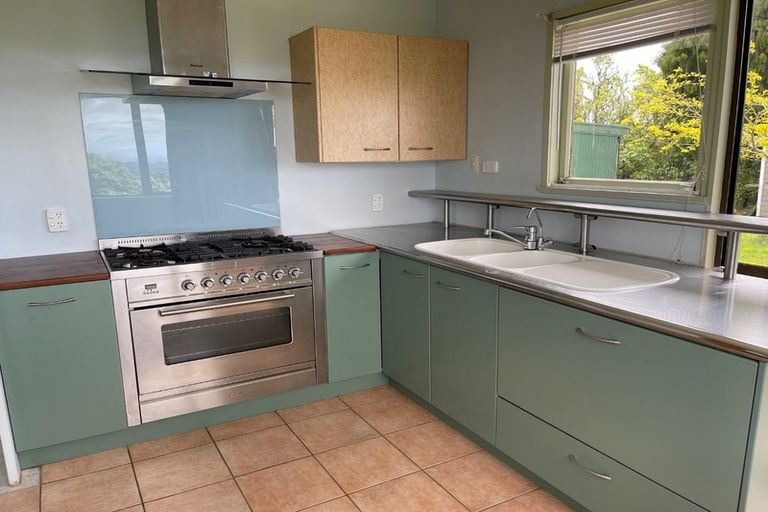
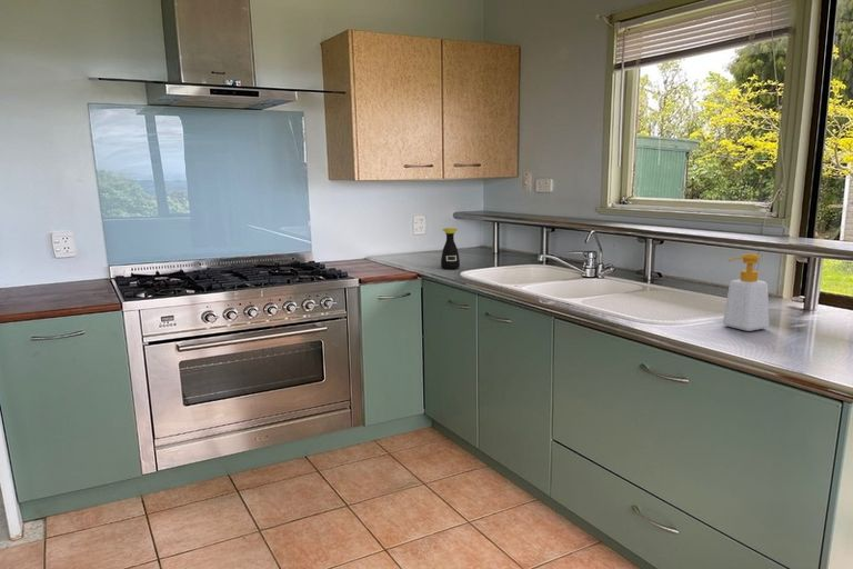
+ soap bottle [722,252,770,332]
+ bottle [440,227,461,270]
